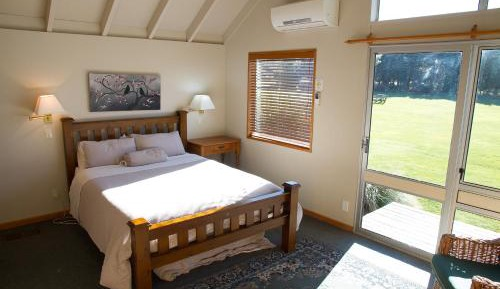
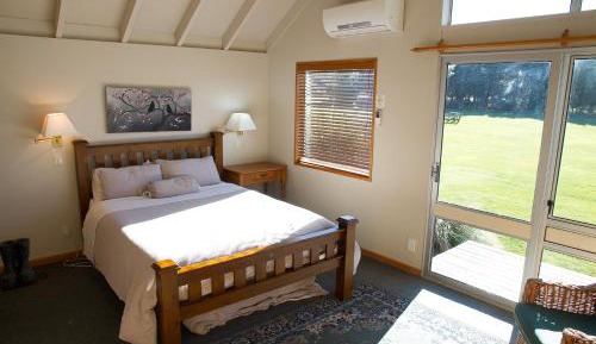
+ boots [0,237,38,290]
